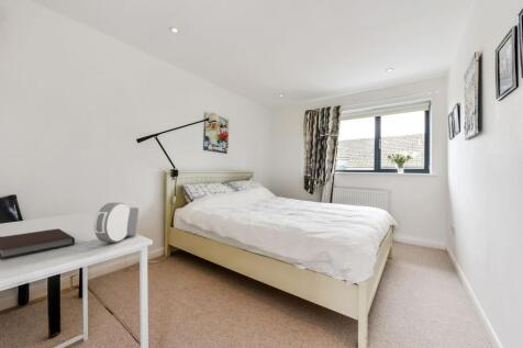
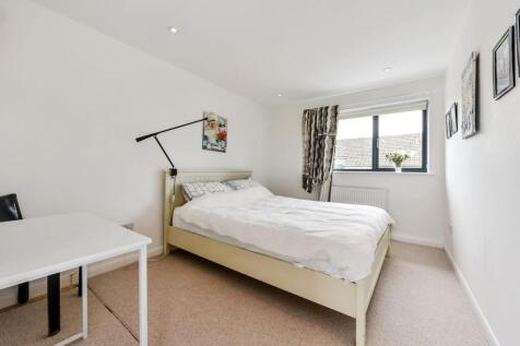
- alarm clock [93,202,140,244]
- notebook [0,227,76,260]
